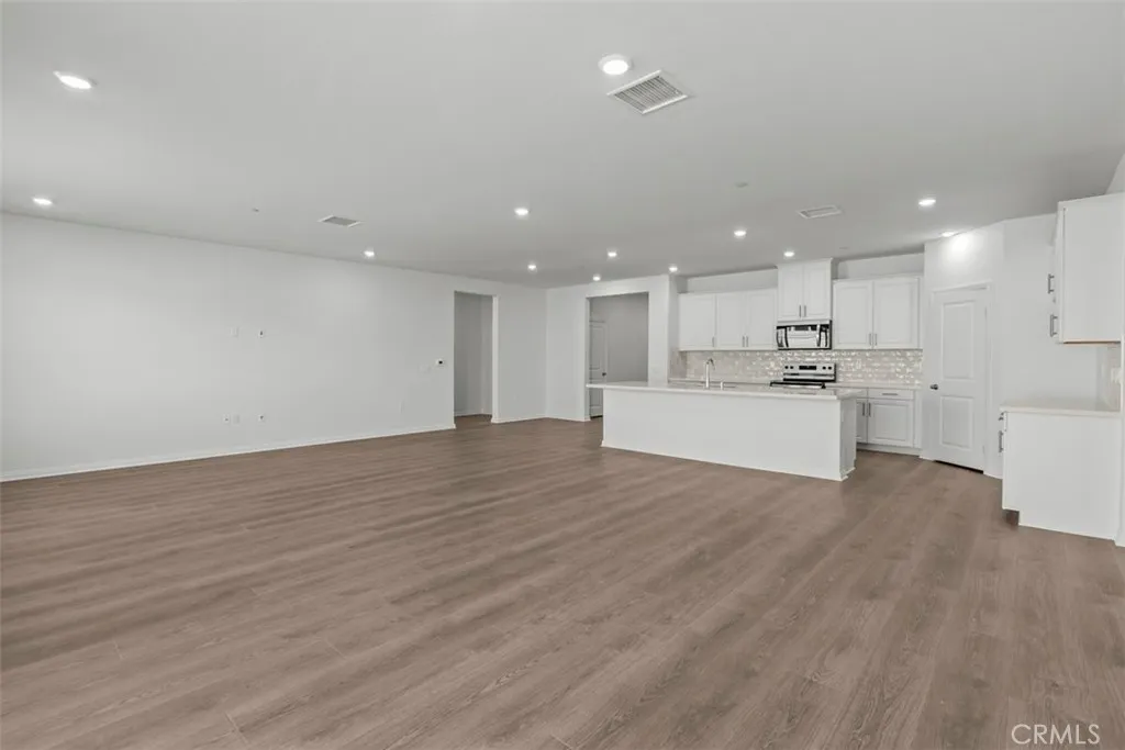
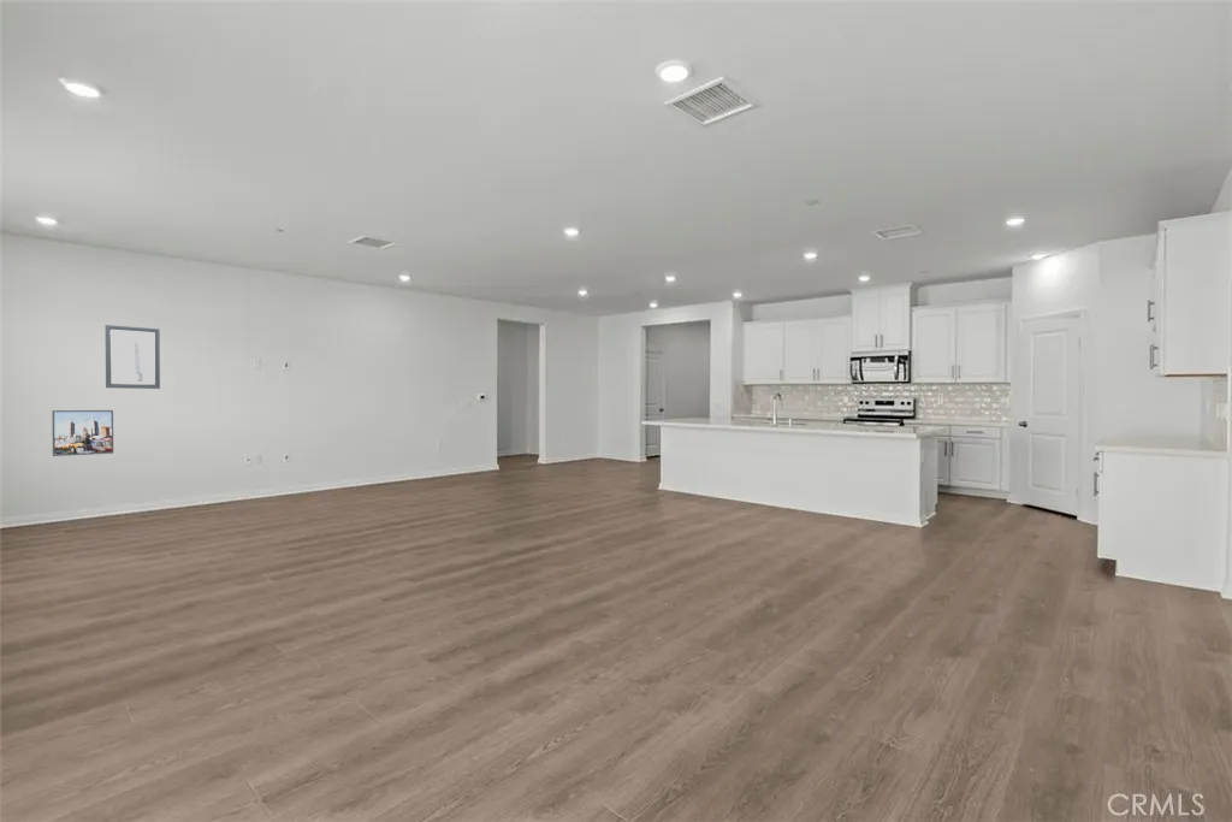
+ wall art [105,324,161,390]
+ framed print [52,409,114,457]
